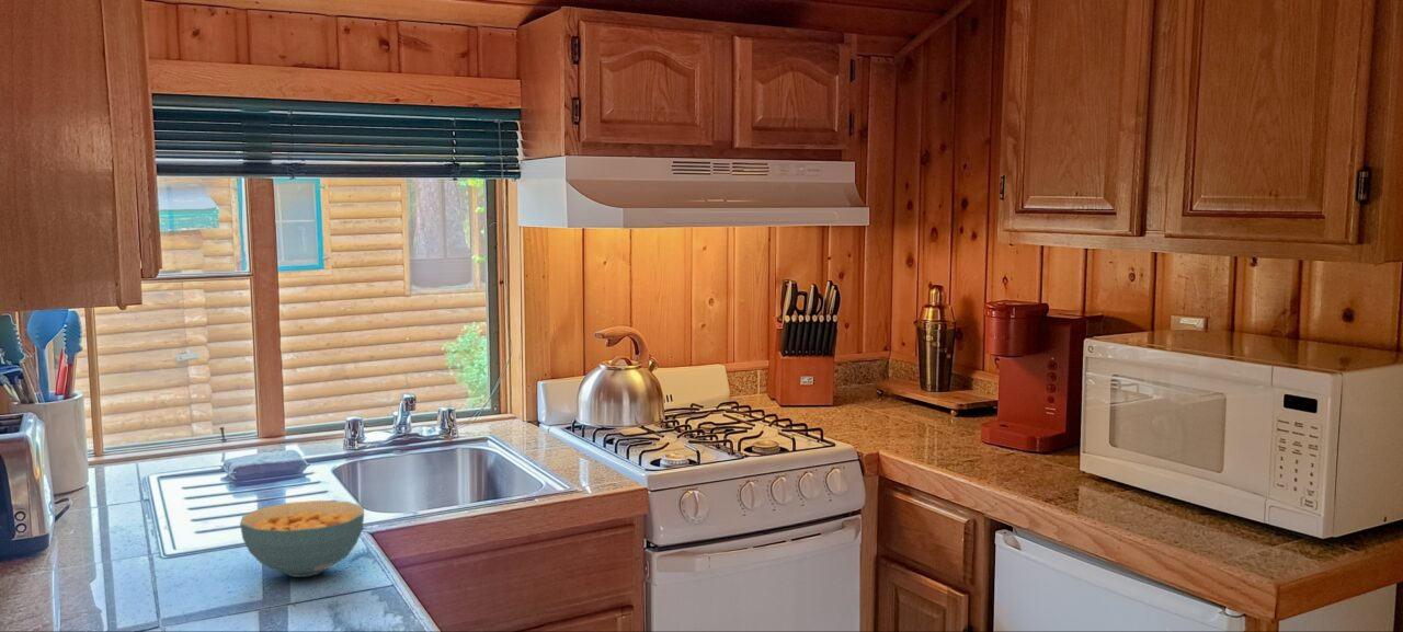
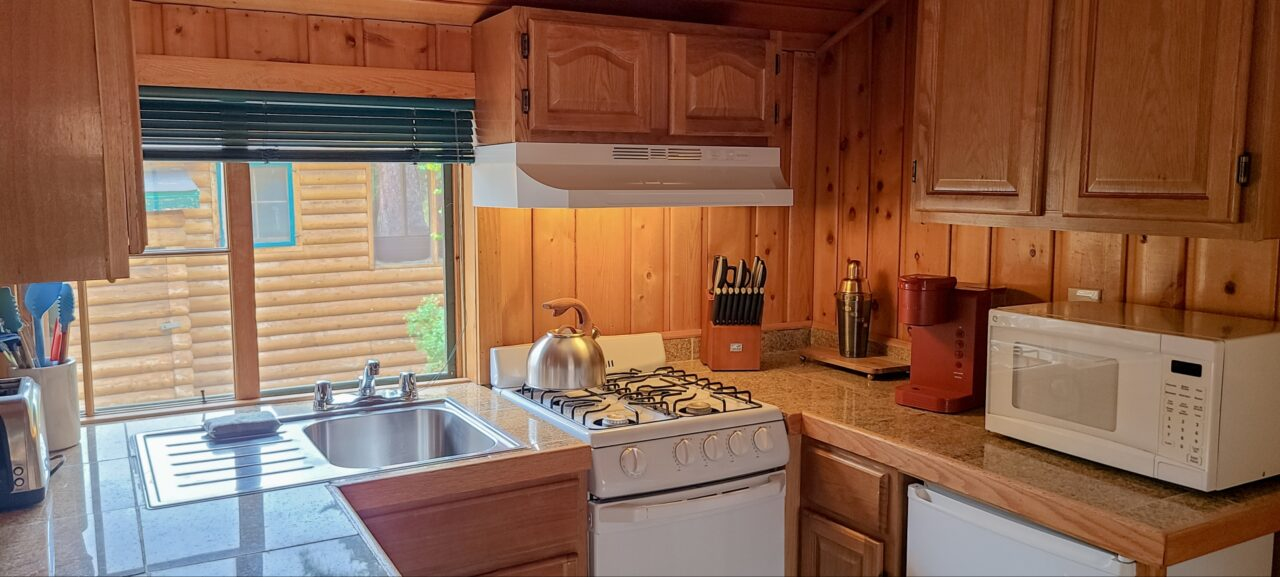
- cereal bowl [239,499,365,578]
